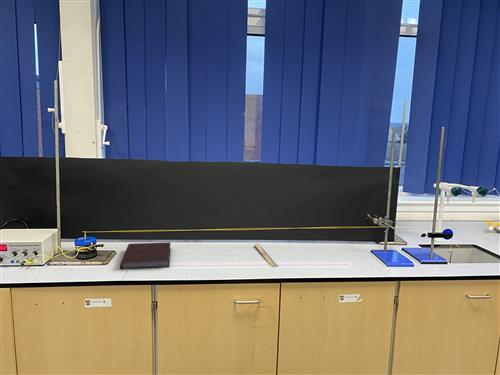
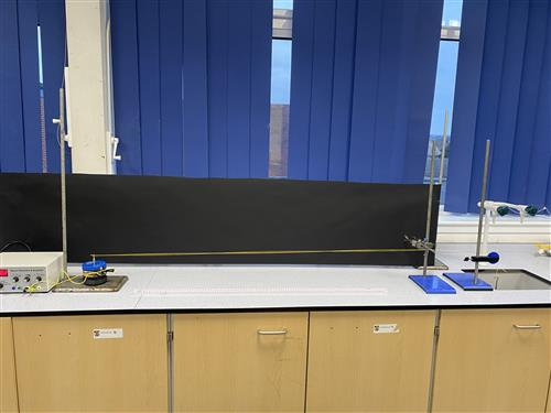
- notebook [119,241,171,270]
- ruler [253,242,280,268]
